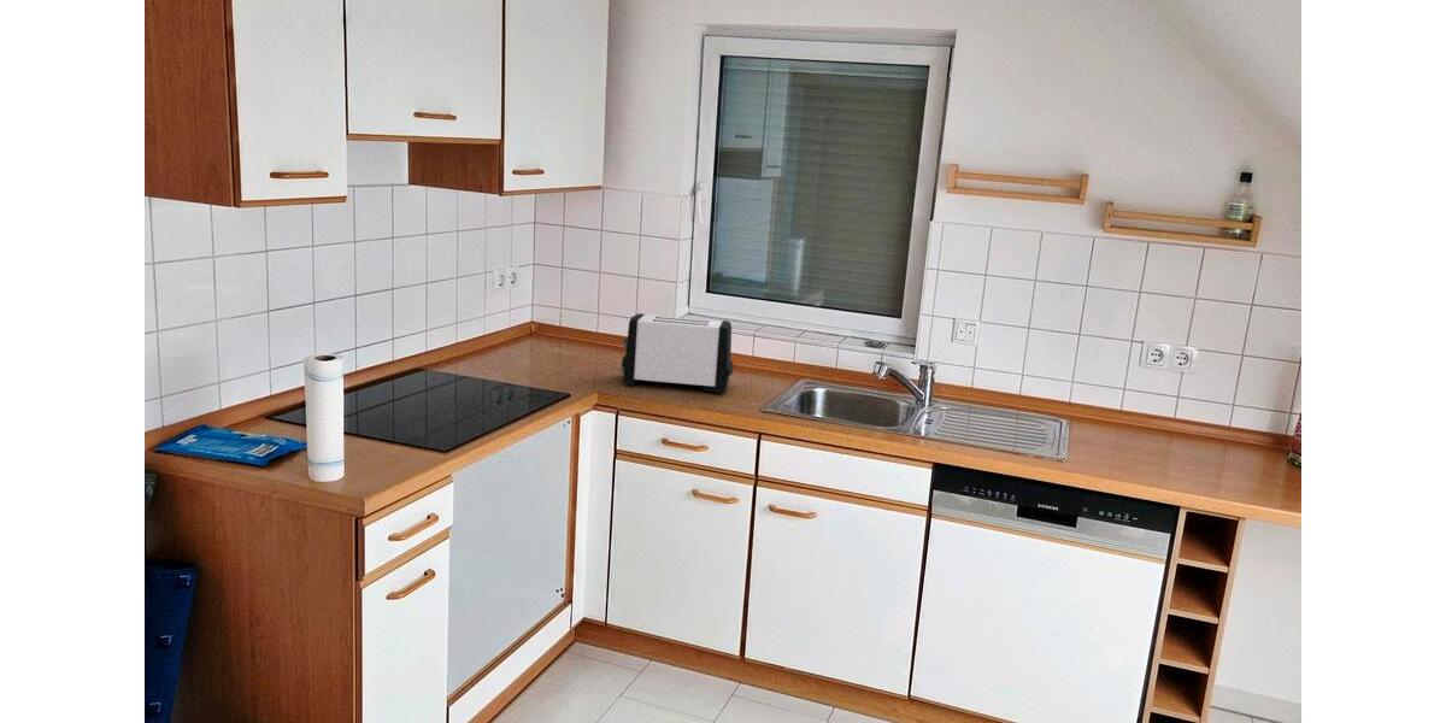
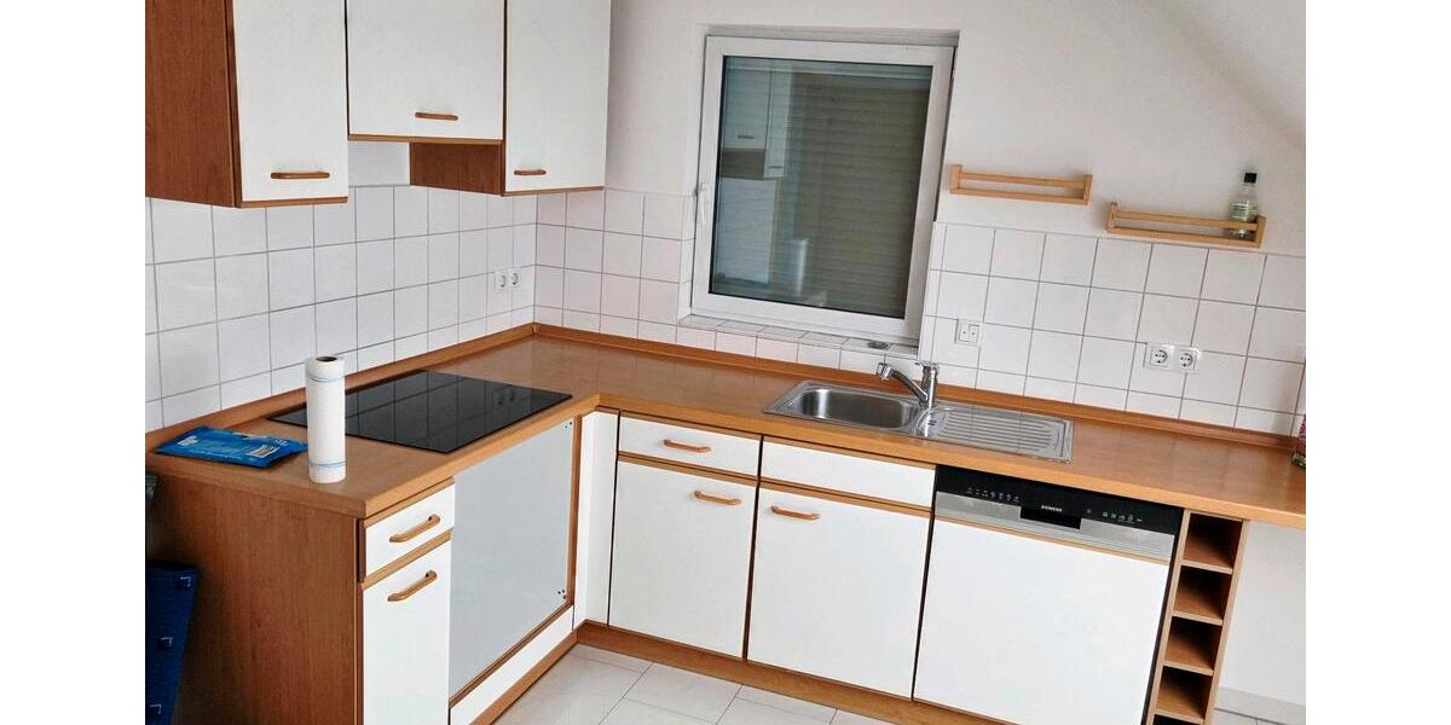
- toaster [618,312,735,394]
